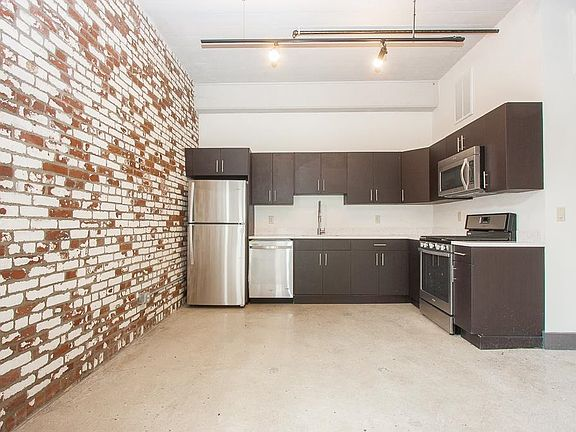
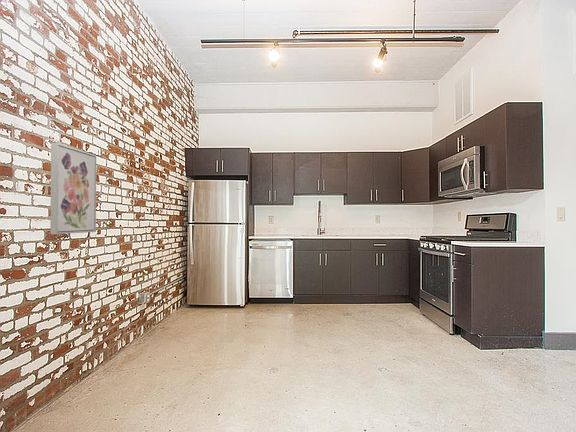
+ wall art [49,142,97,235]
